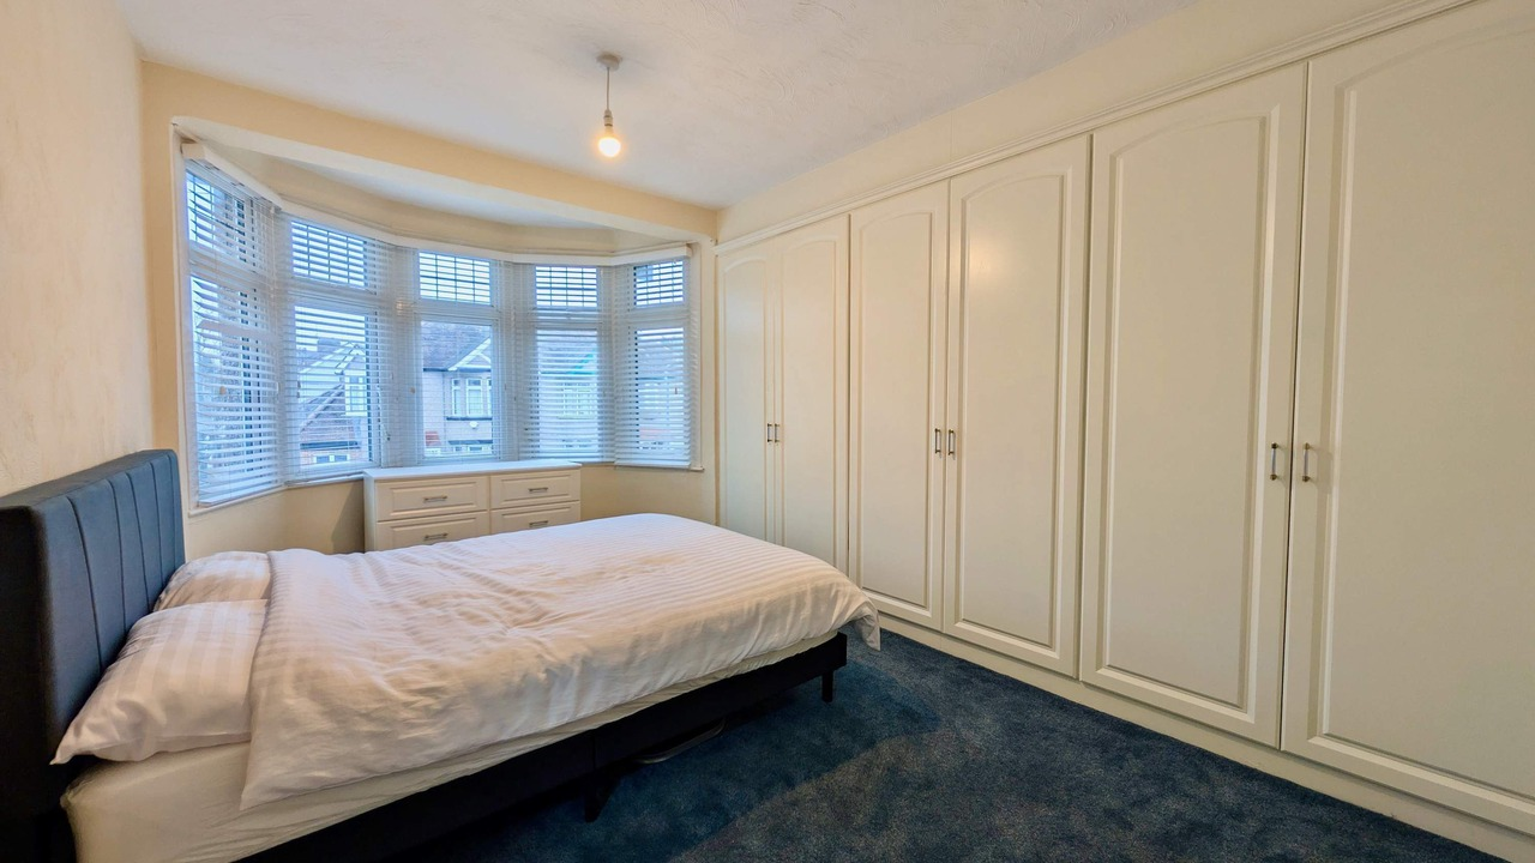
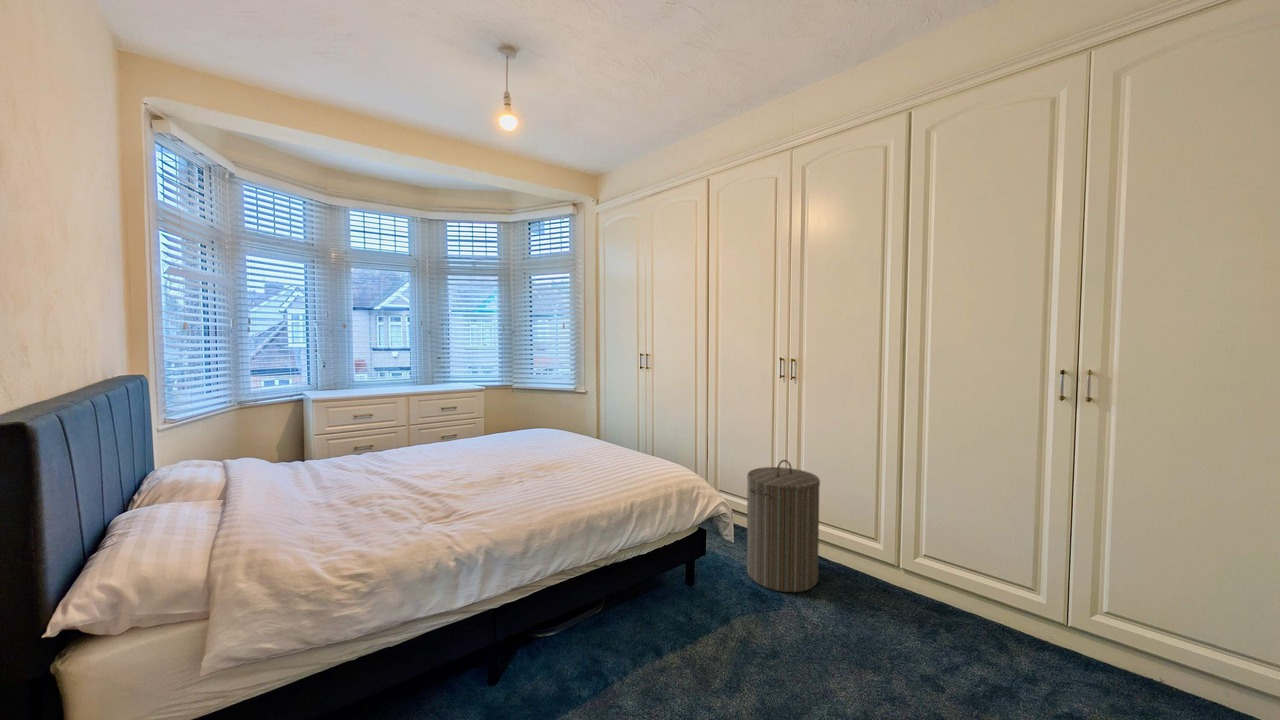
+ laundry hamper [746,459,821,593]
